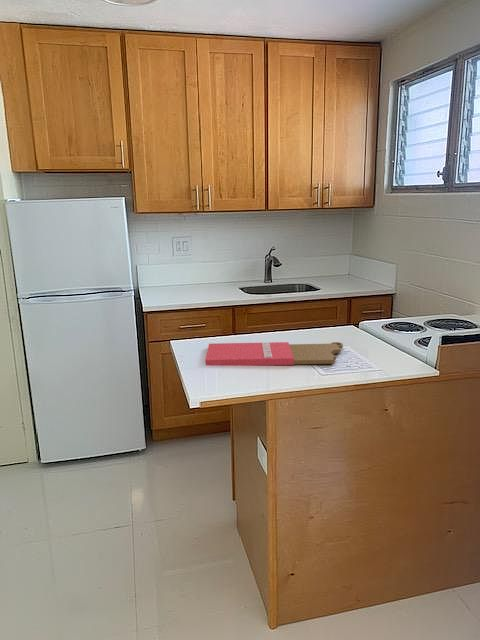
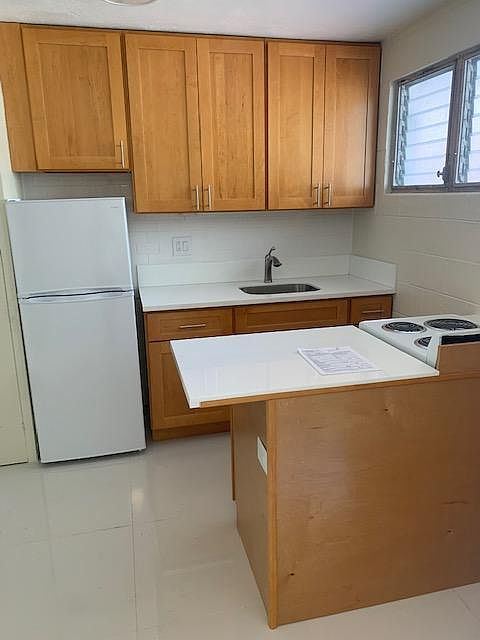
- cutting board [204,341,344,367]
